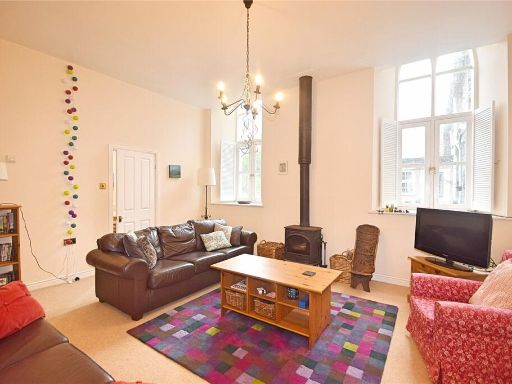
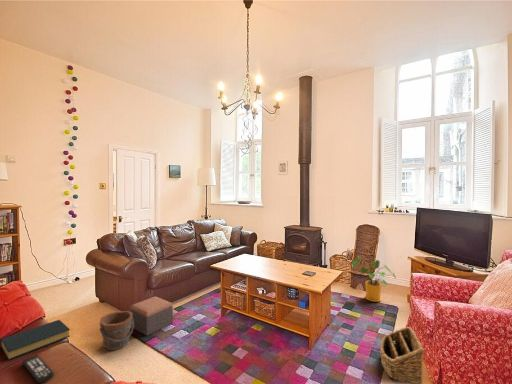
+ basket [379,326,425,384]
+ footstool [129,295,174,337]
+ bucket [98,310,134,352]
+ hardback book [0,319,71,361]
+ house plant [351,255,397,303]
+ remote control [21,354,55,384]
